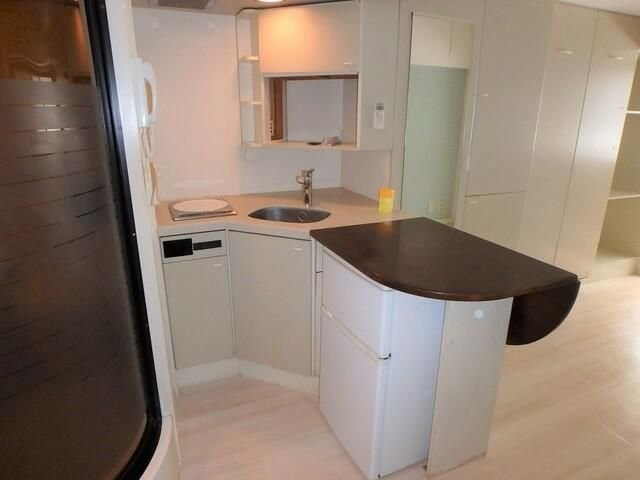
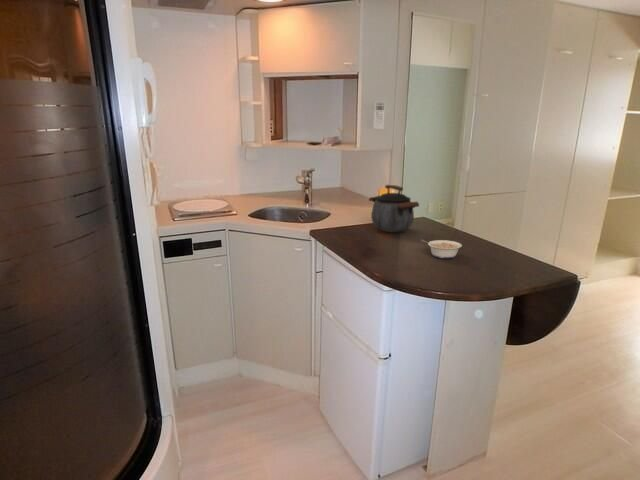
+ kettle [368,184,420,233]
+ legume [420,239,463,259]
